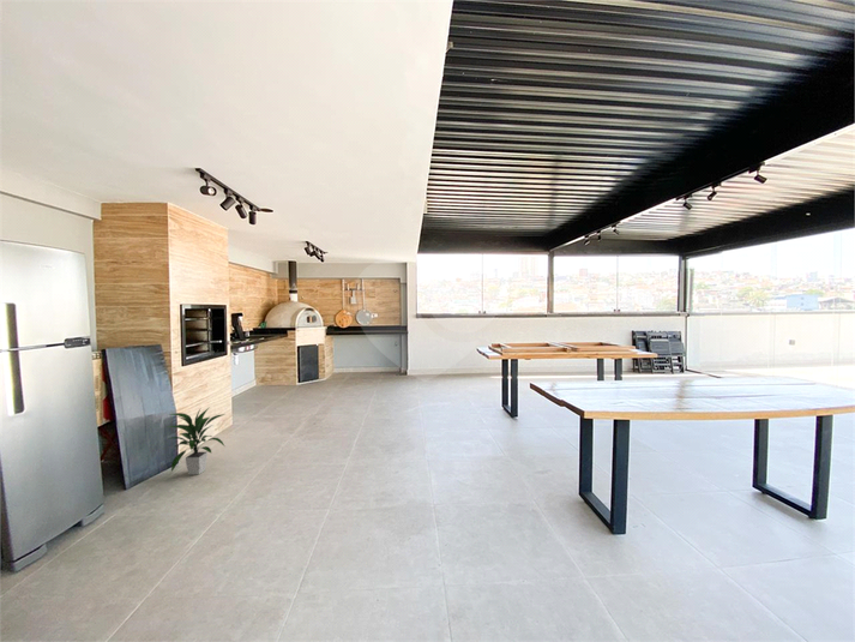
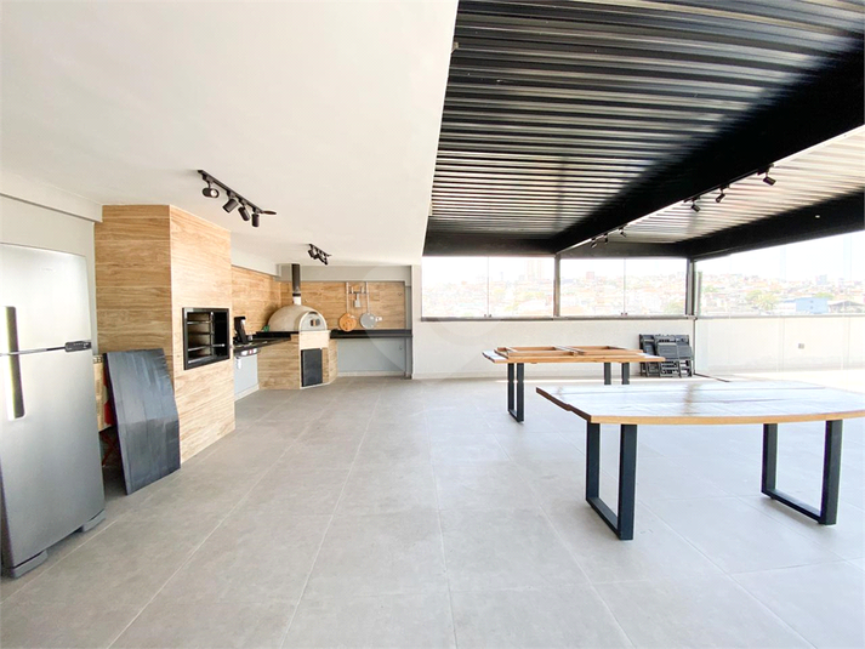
- indoor plant [167,406,225,476]
